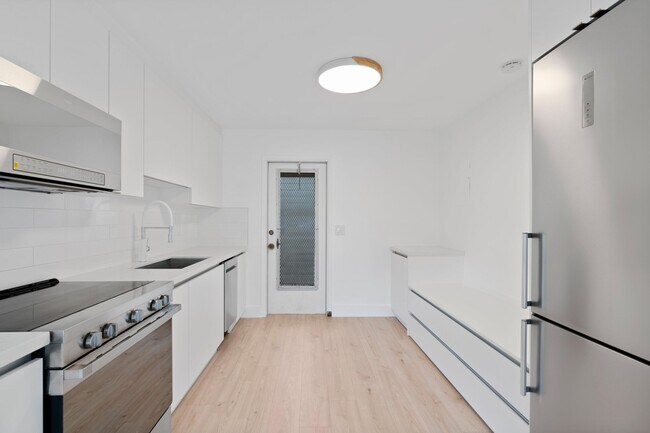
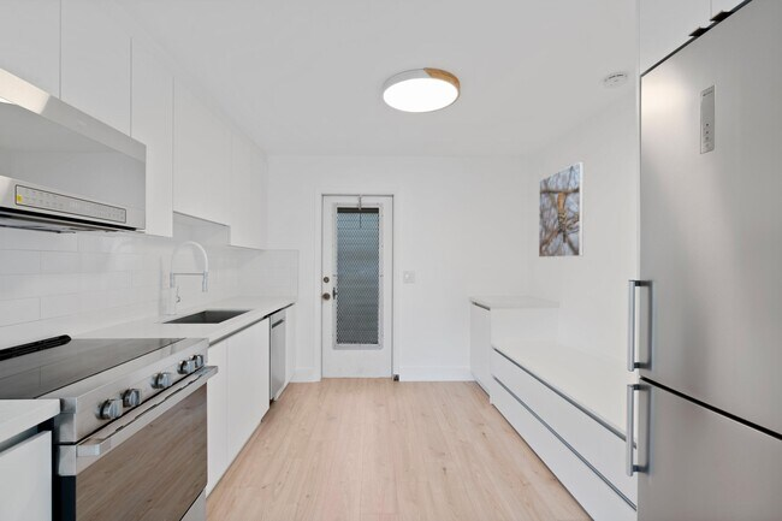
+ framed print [538,160,585,259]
